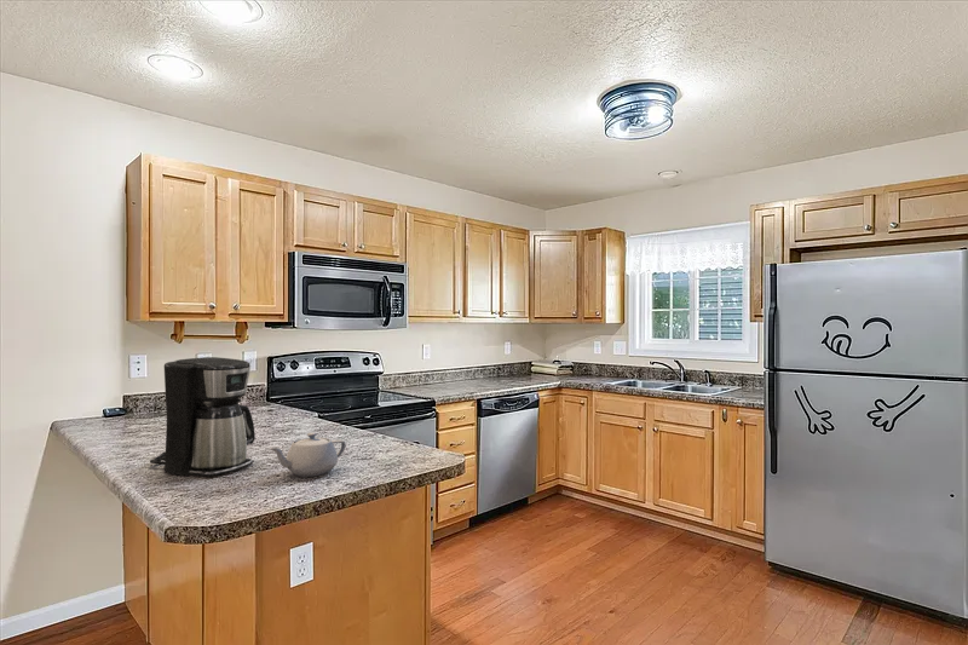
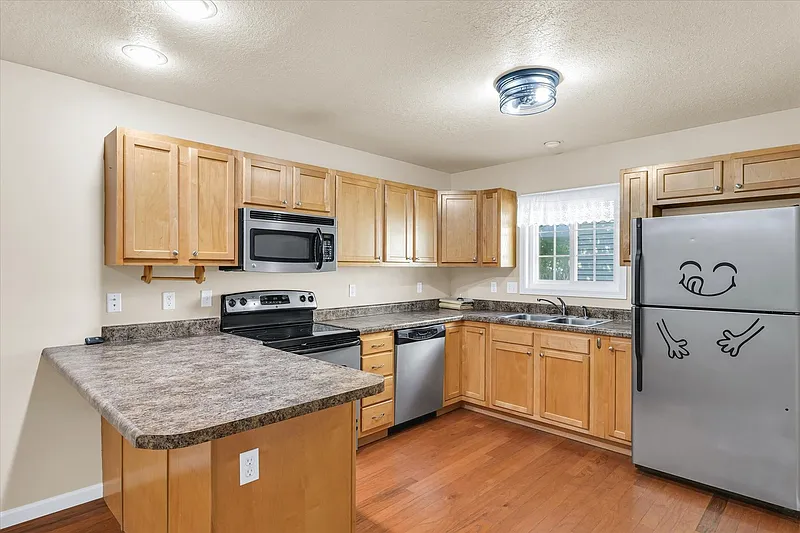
- coffee maker [149,356,257,478]
- teapot [269,432,347,478]
